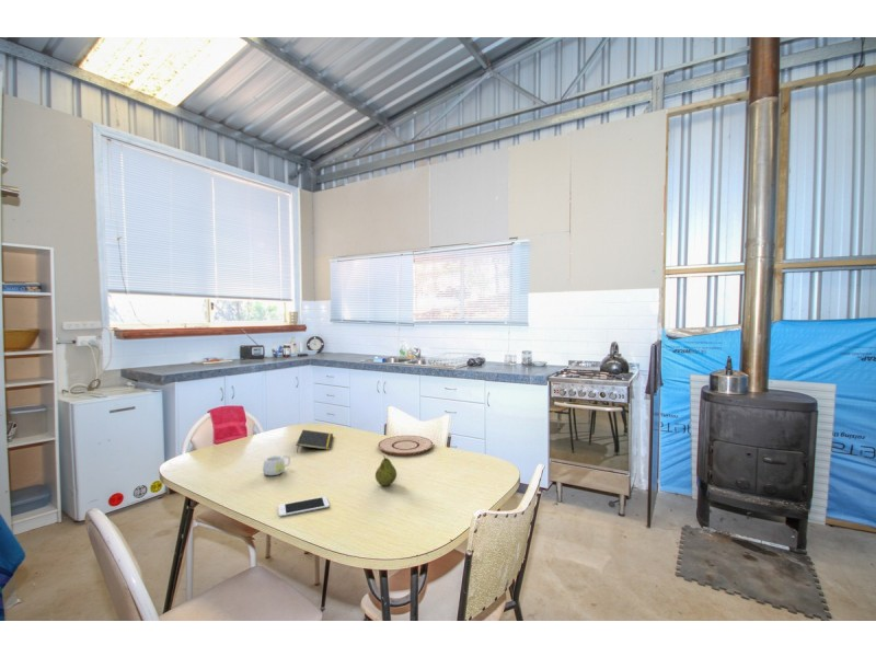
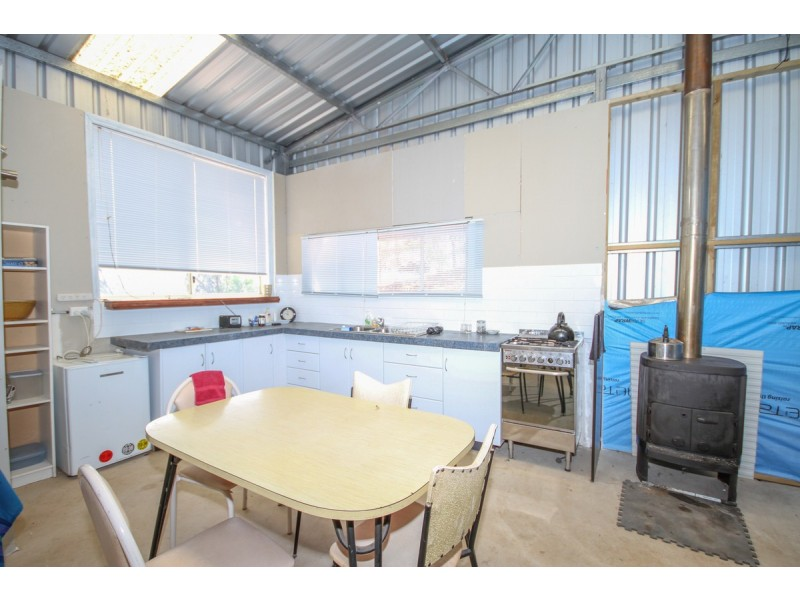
- mug [262,454,291,476]
- notepad [296,429,334,453]
- plate [377,435,434,457]
- fruit [374,456,397,487]
- cell phone [277,495,331,518]
